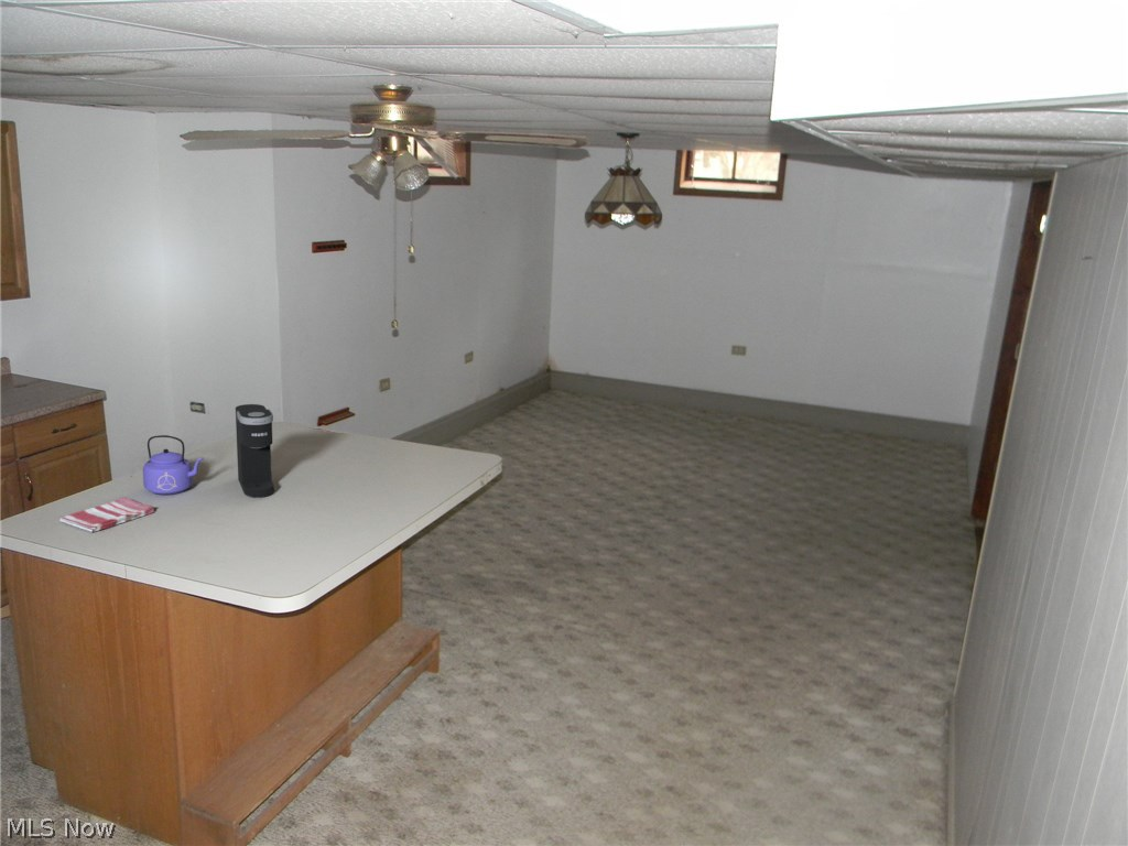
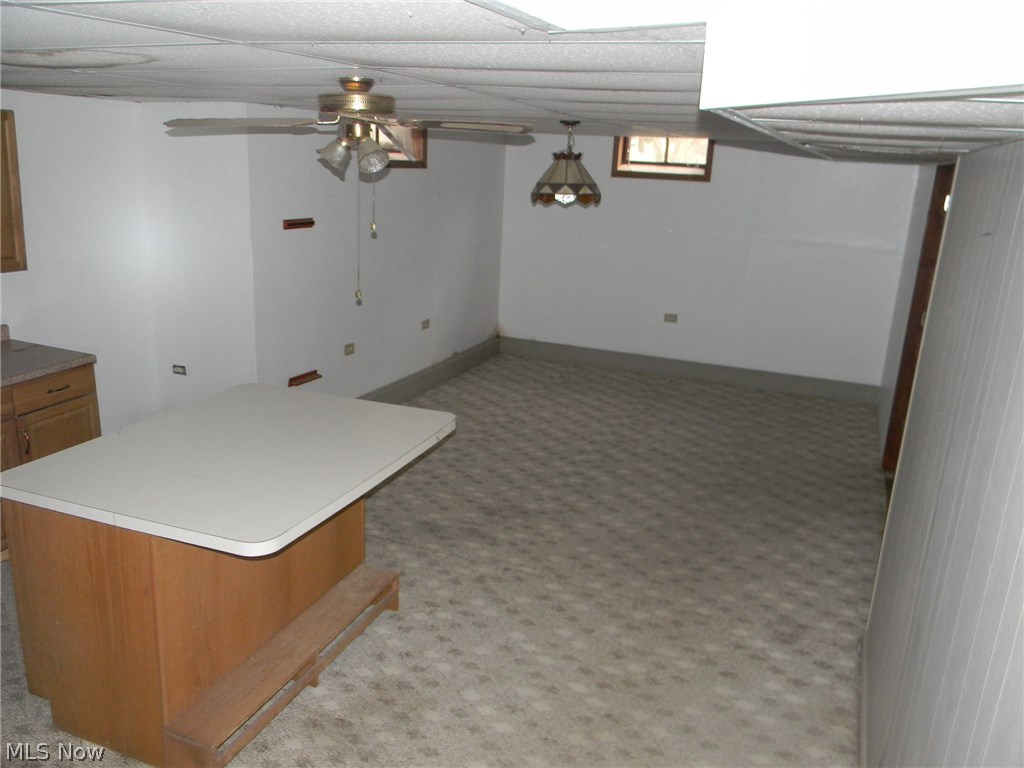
- coffee maker [235,403,275,498]
- kettle [142,434,205,496]
- dish towel [59,497,155,533]
